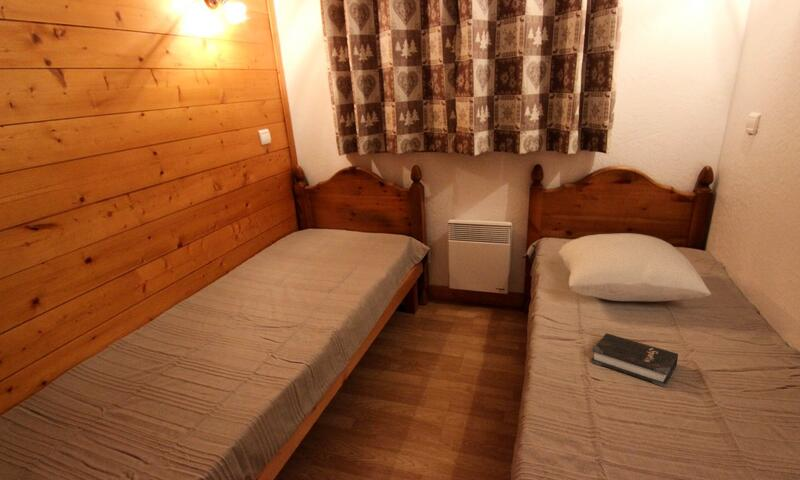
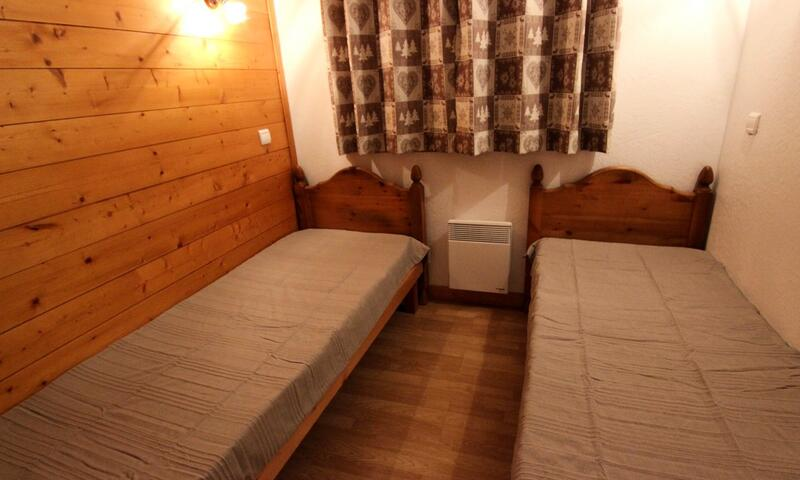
- hardback book [590,333,679,388]
- pillow [557,232,712,302]
